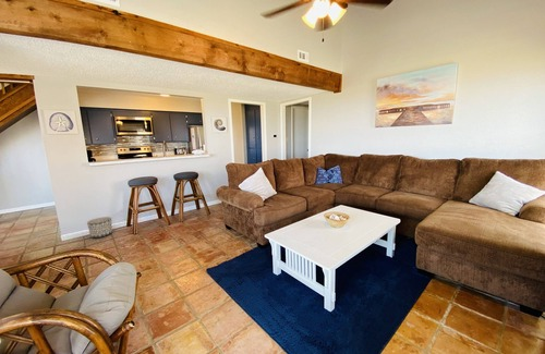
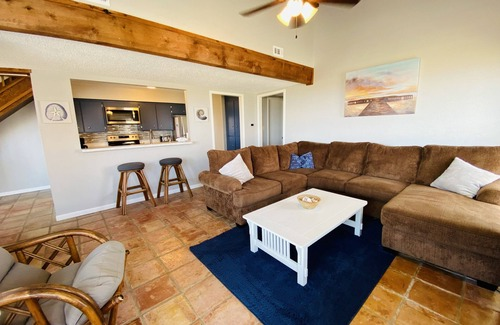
- planter [86,216,113,239]
